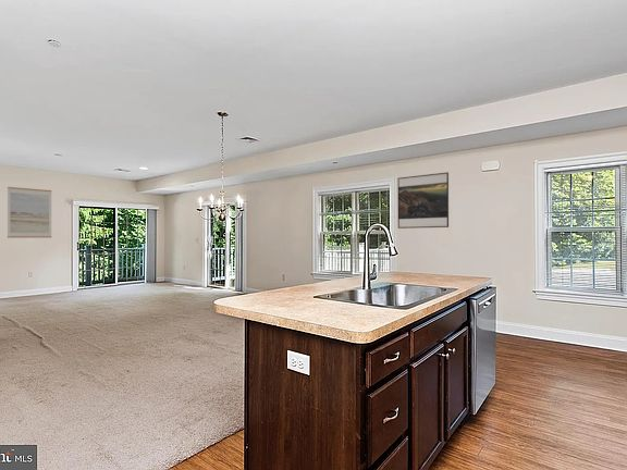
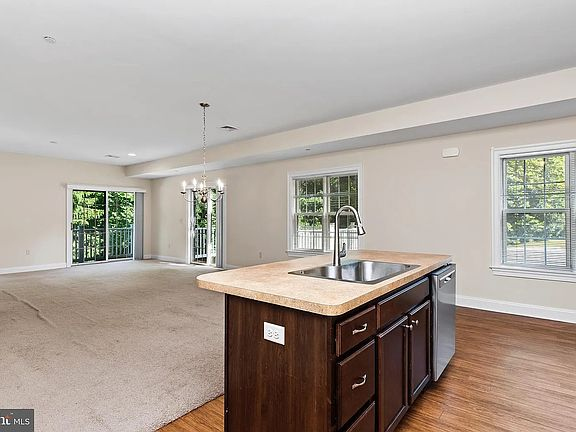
- wall art [7,186,52,239]
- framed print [397,171,450,230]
